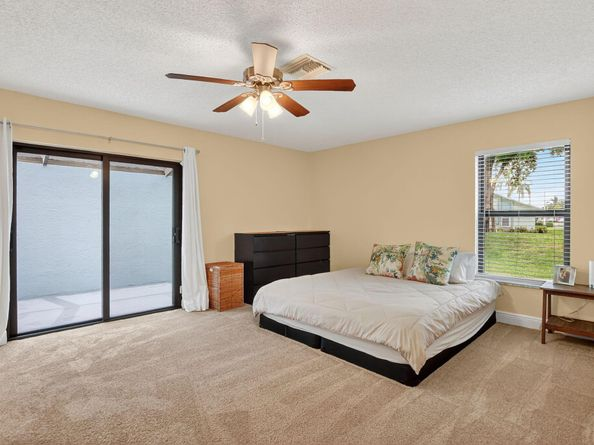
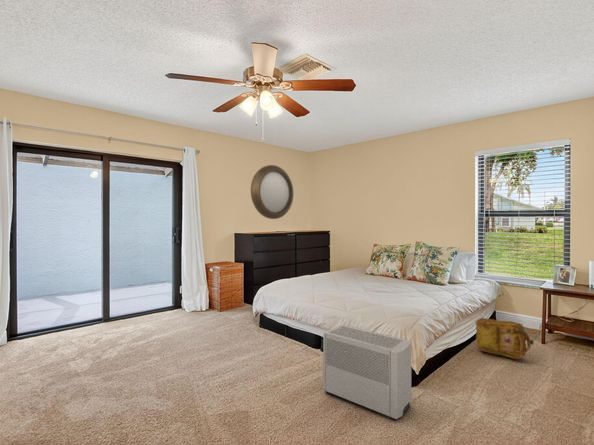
+ home mirror [250,164,294,220]
+ backpack [475,317,535,360]
+ air purifier [322,324,413,422]
